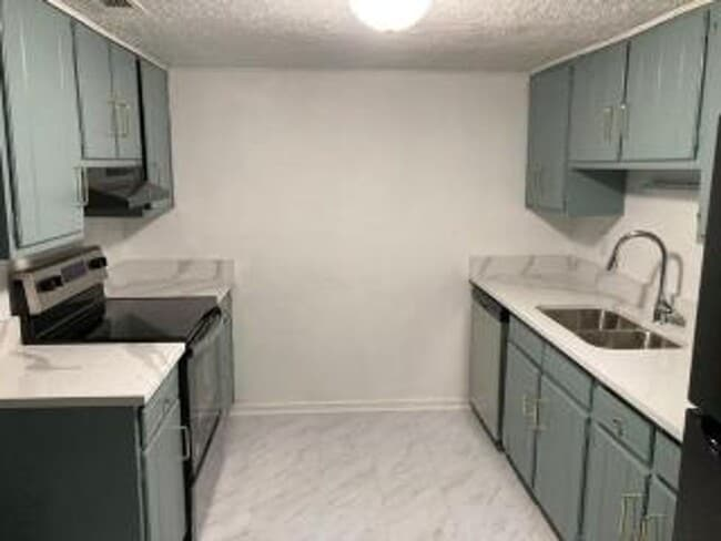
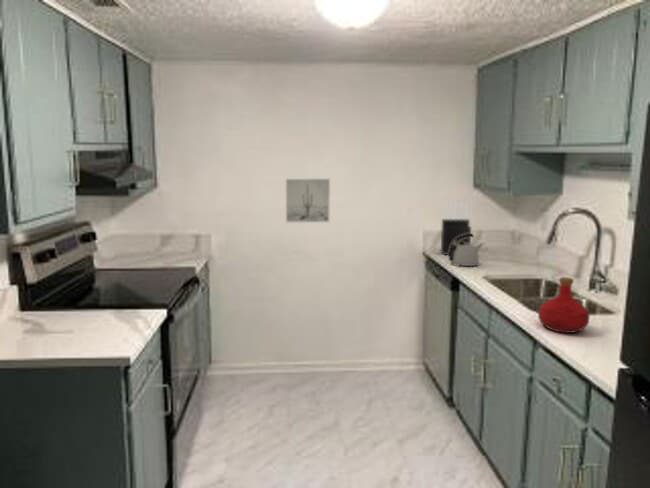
+ bottle [537,276,591,334]
+ kettle [448,233,484,267]
+ wall art [285,178,331,223]
+ knife block [440,201,472,256]
